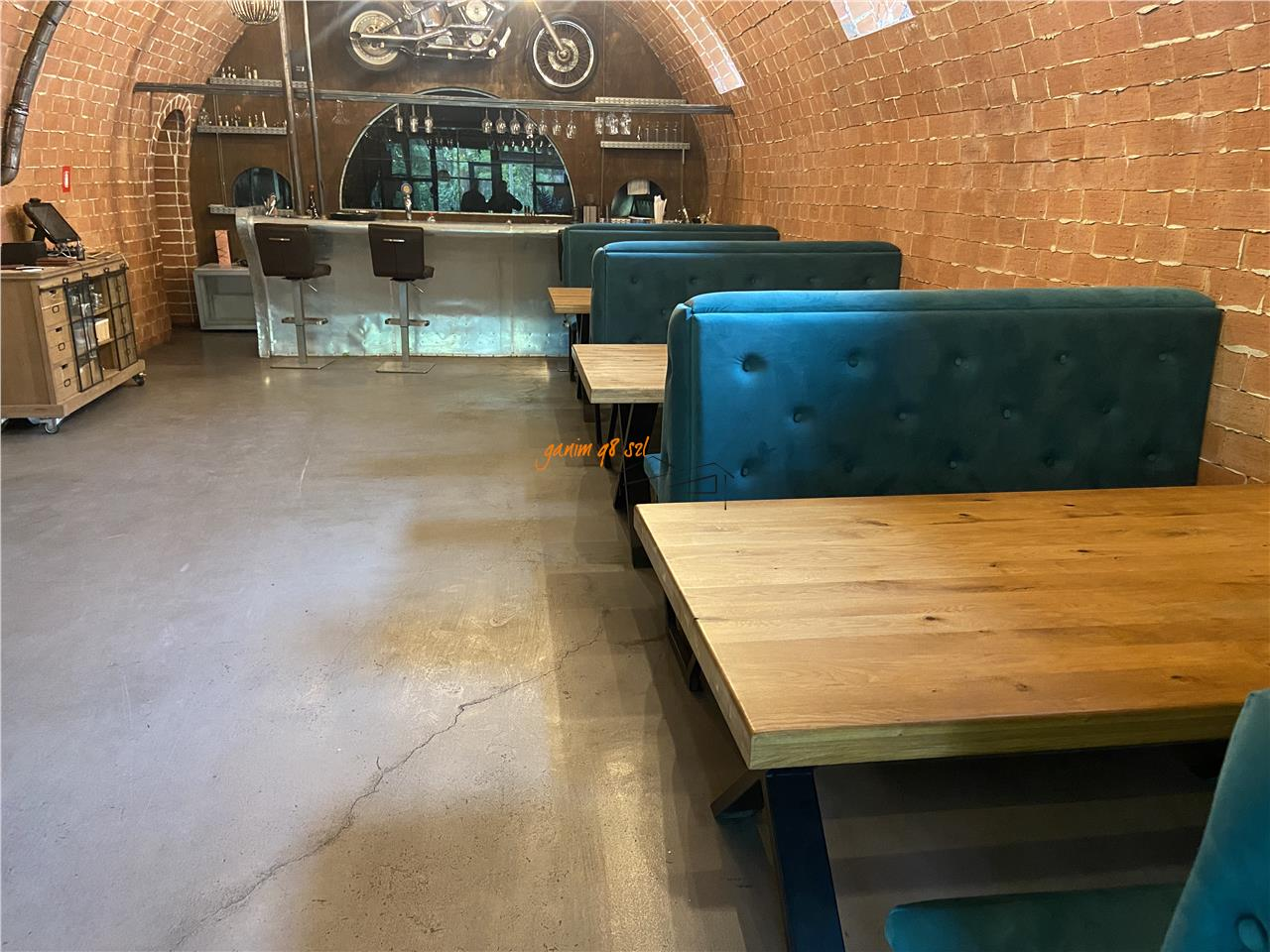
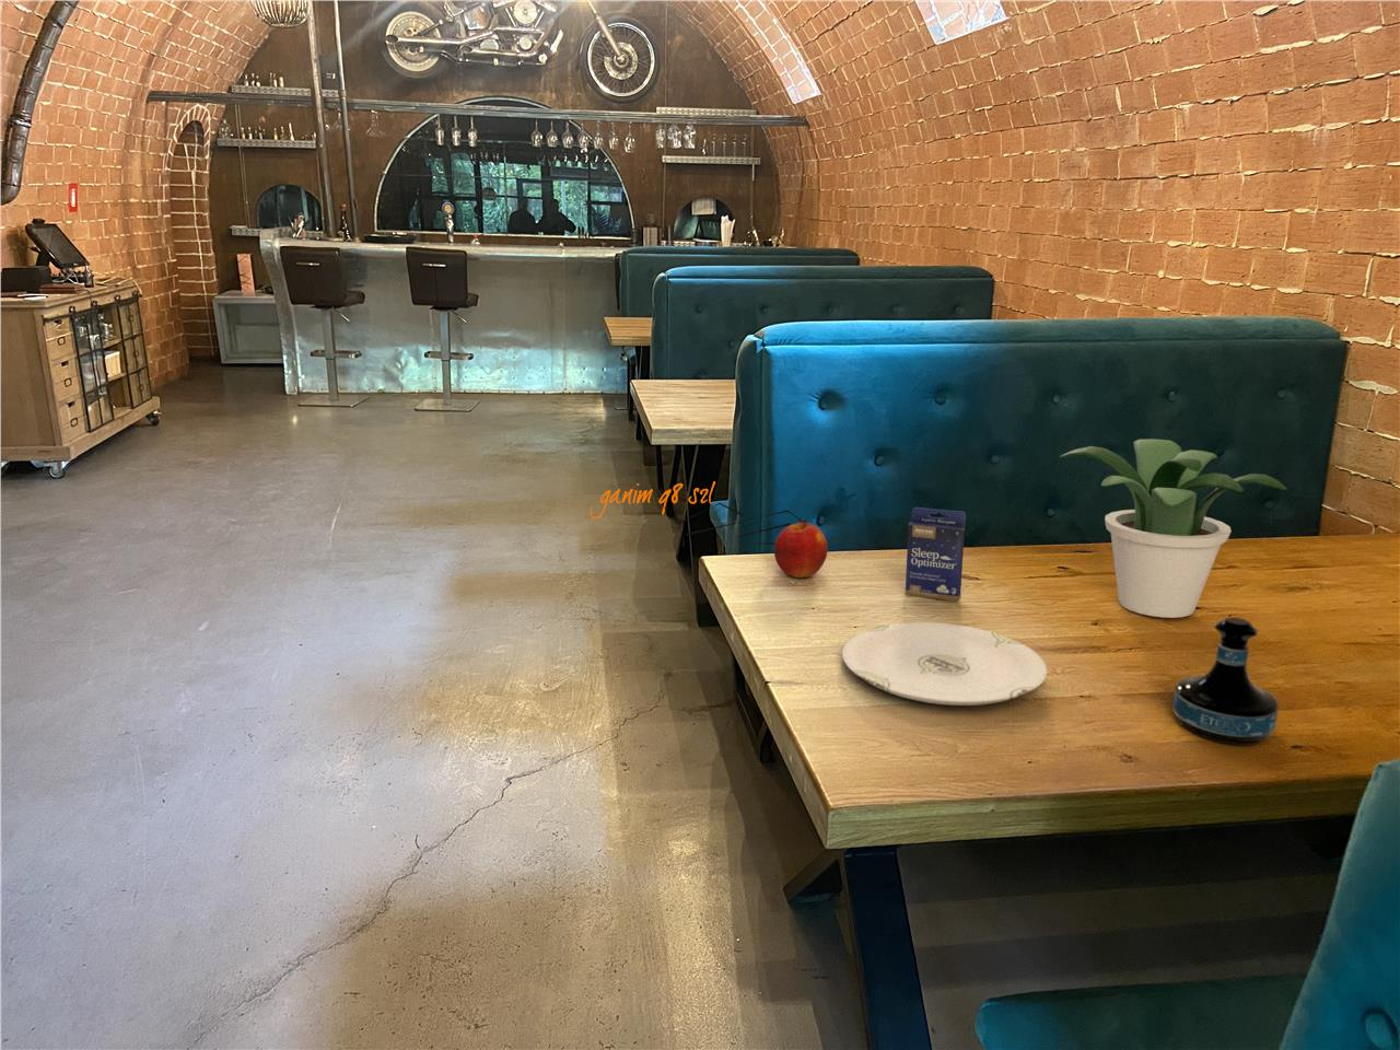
+ tequila bottle [1172,615,1280,744]
+ small box [904,506,967,602]
+ potted plant [1058,438,1289,619]
+ plate [841,621,1049,707]
+ apple [773,517,829,579]
